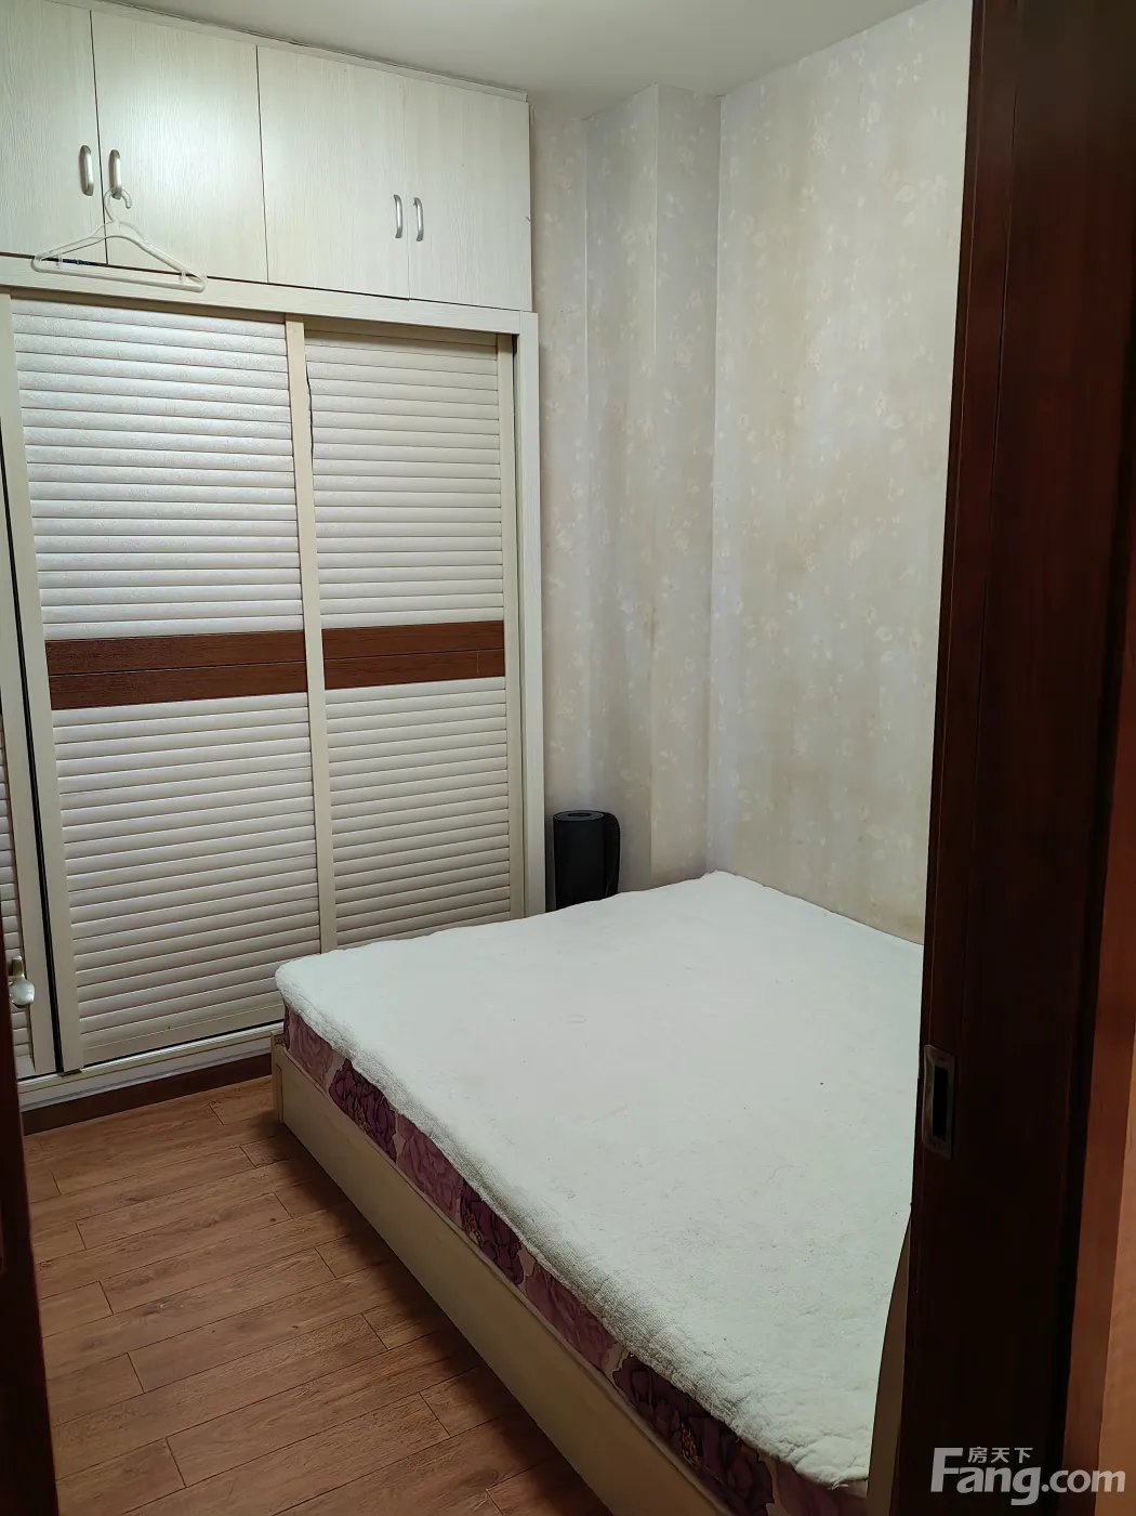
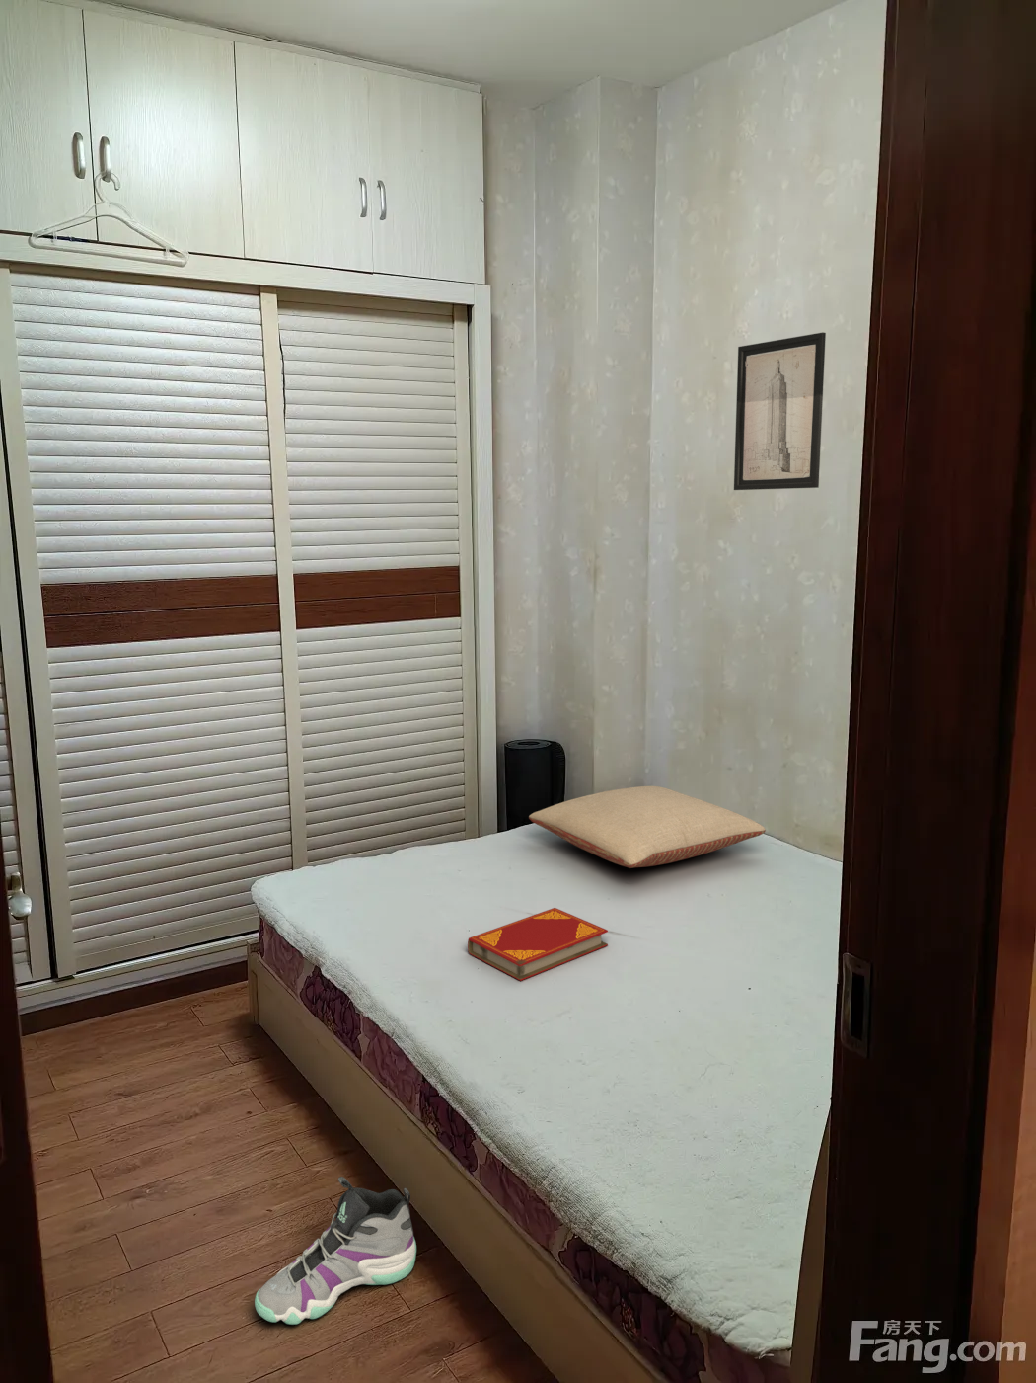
+ hardback book [467,907,608,982]
+ pillow [528,785,766,869]
+ sneaker [254,1176,418,1325]
+ wall art [733,331,827,491]
